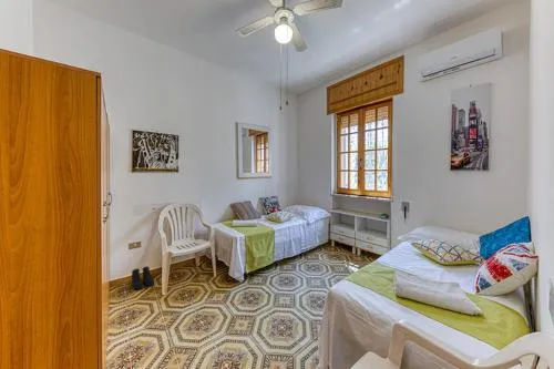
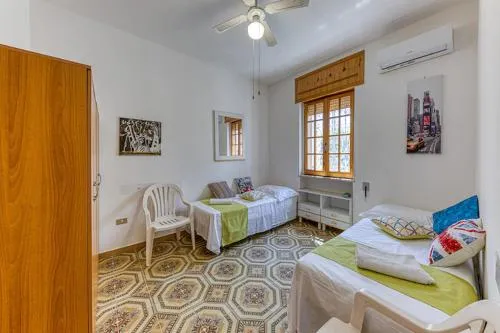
- boots [131,265,155,290]
